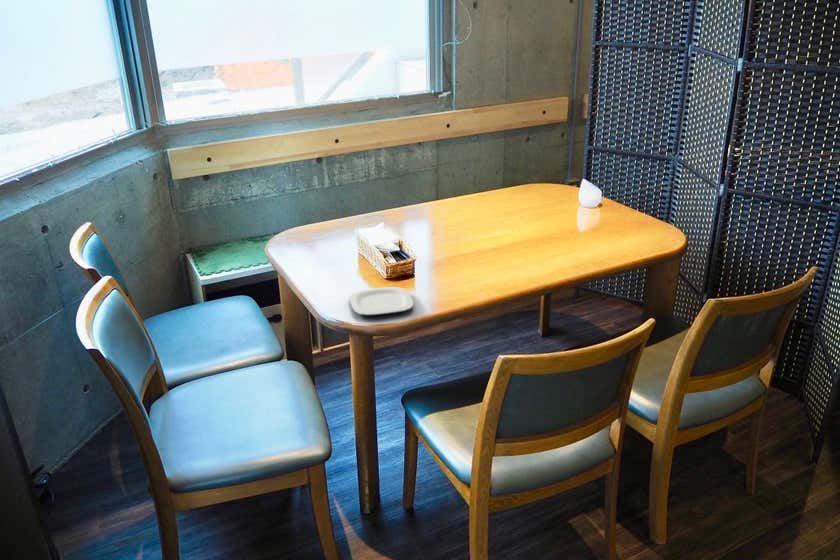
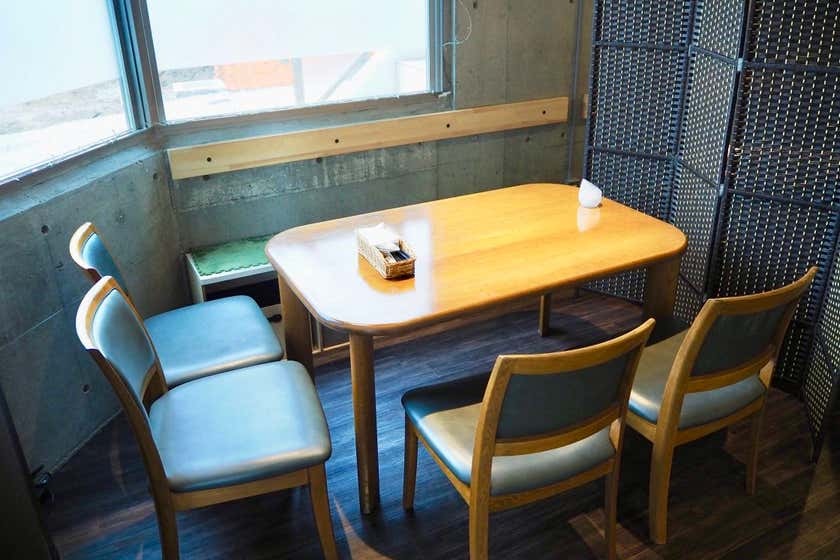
- plate [349,286,415,316]
